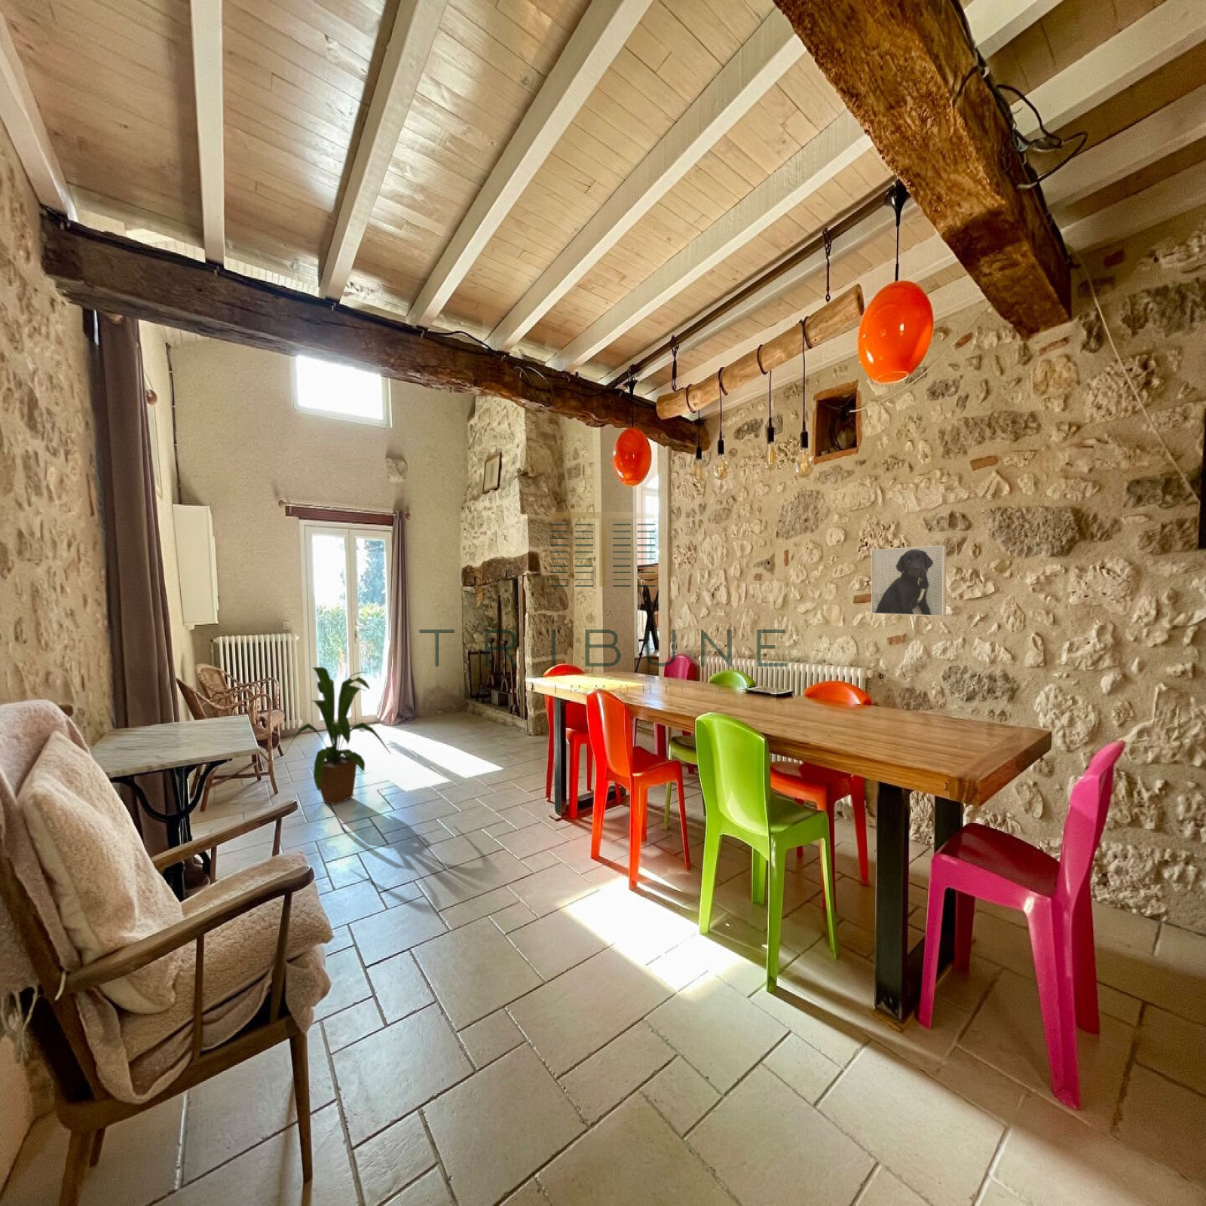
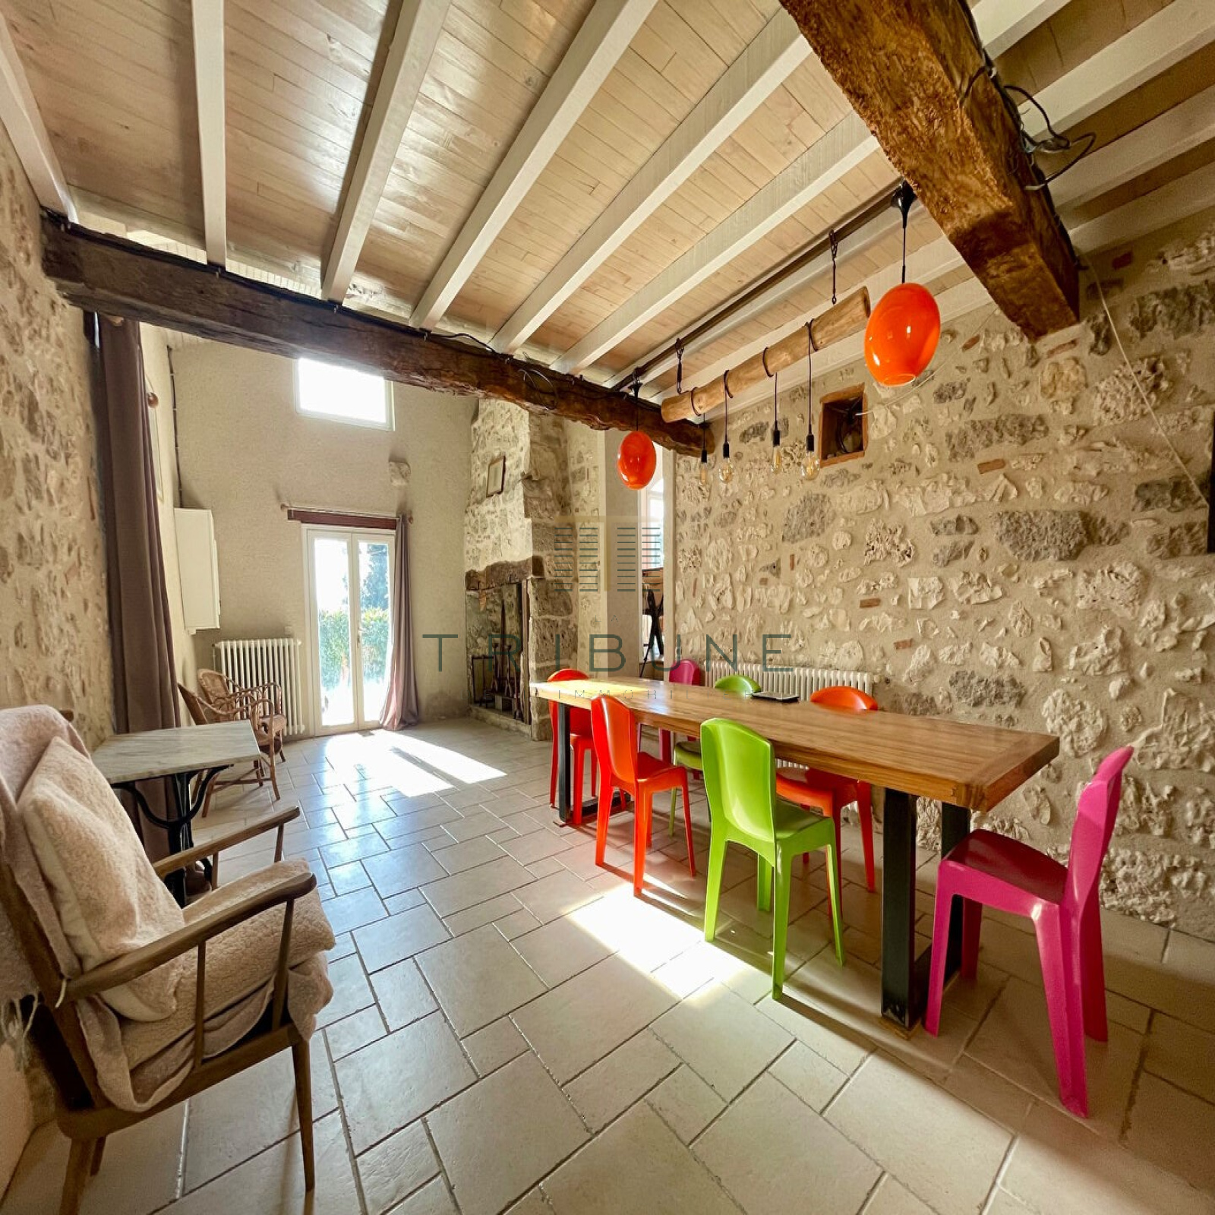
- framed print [870,544,946,617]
- house plant [283,666,392,805]
